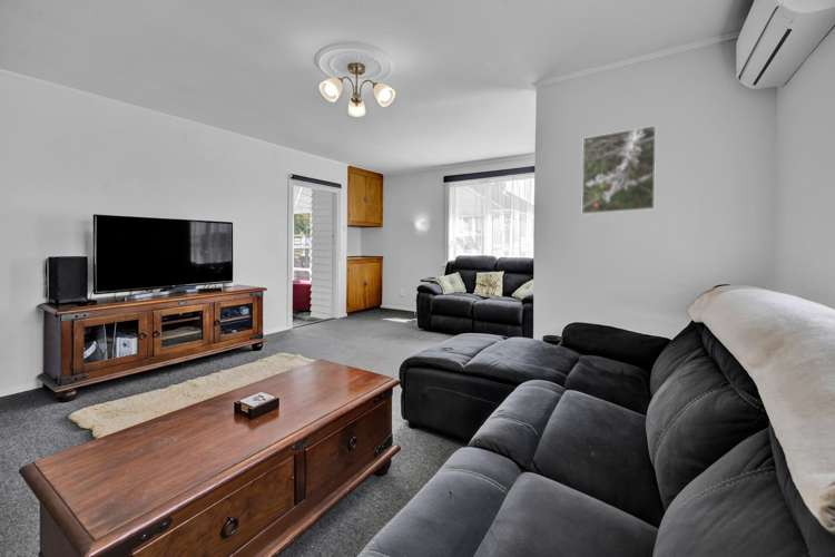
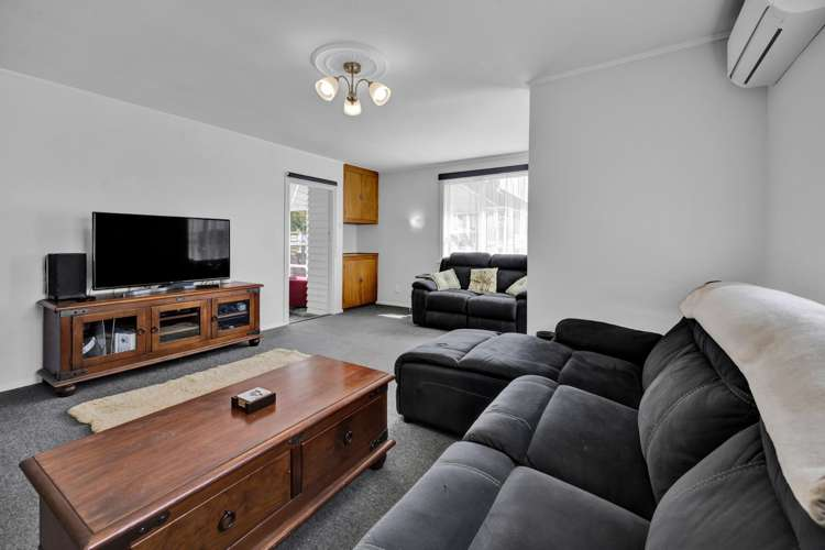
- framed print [581,125,657,216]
